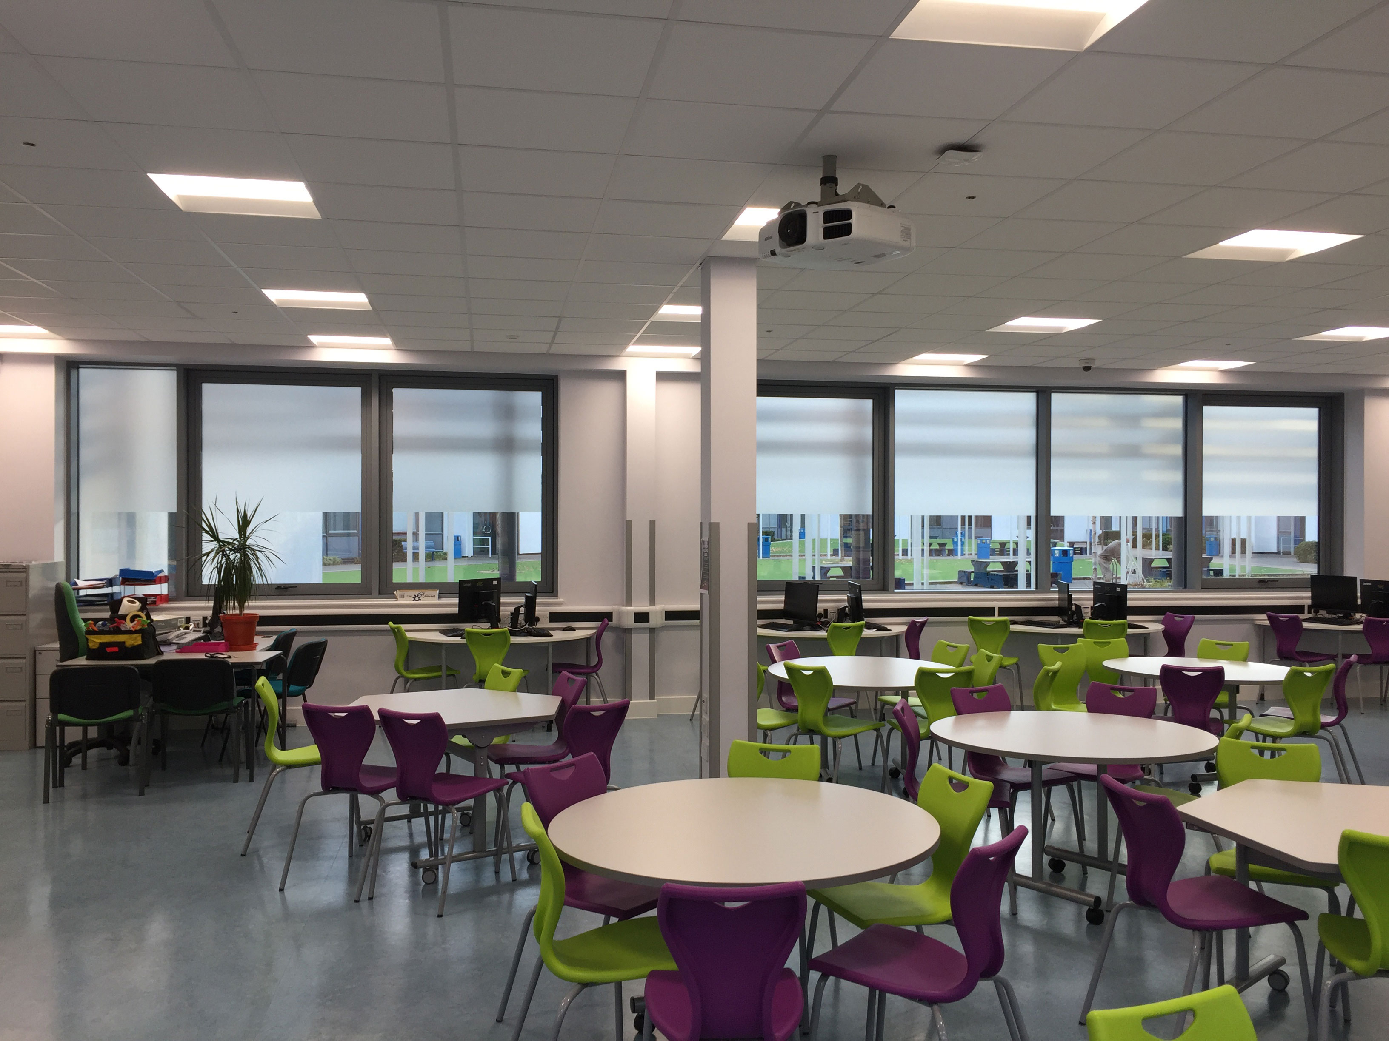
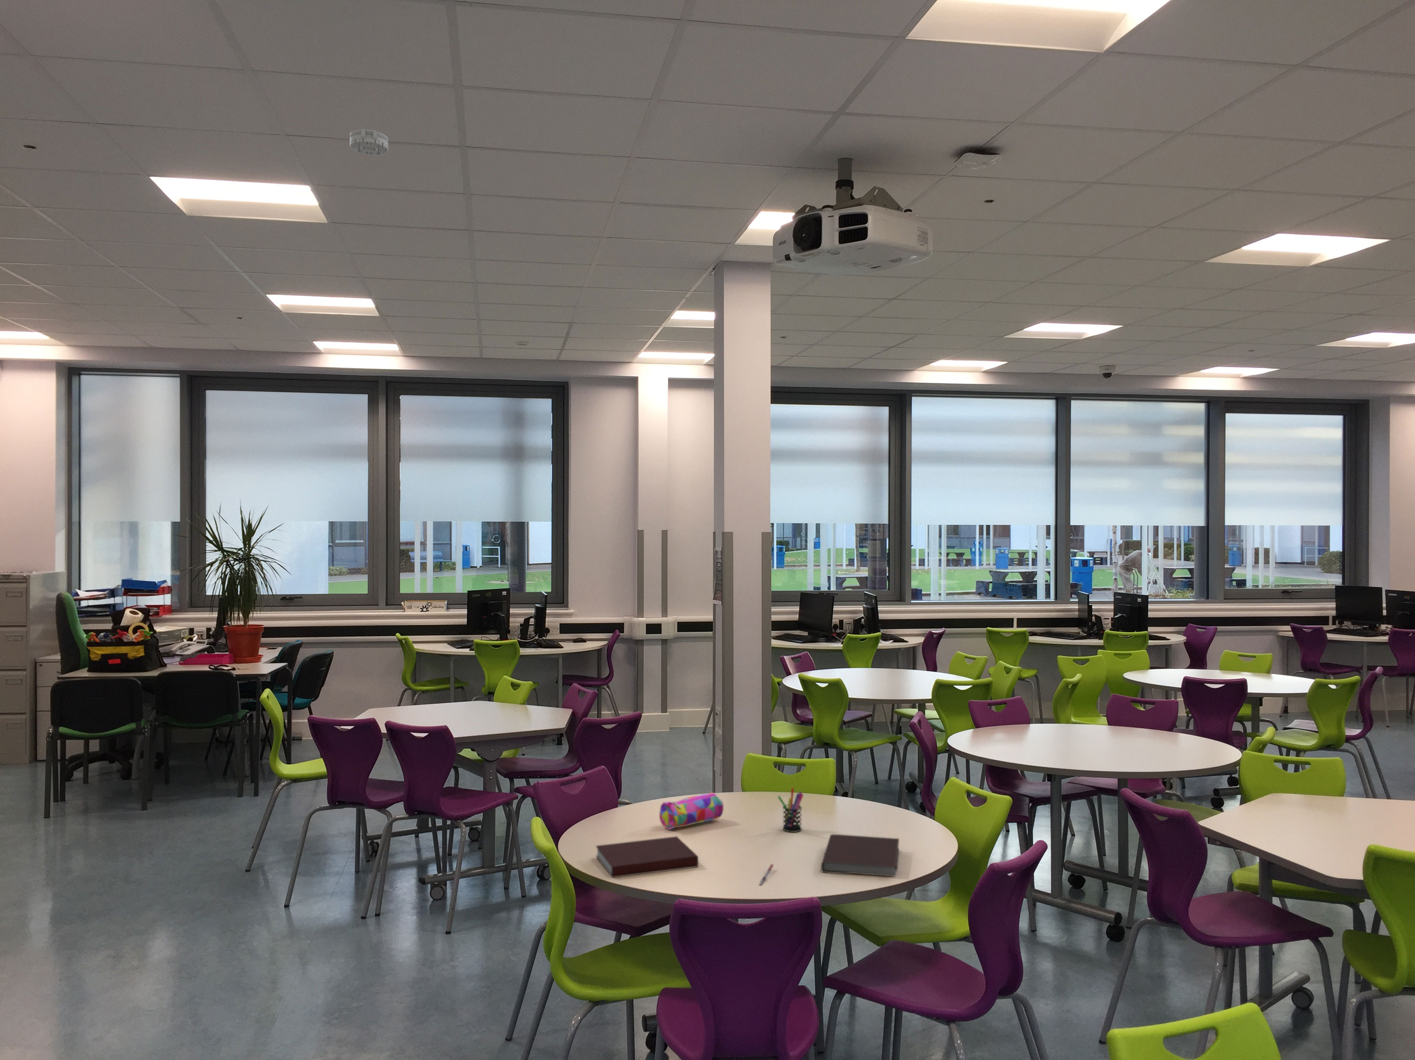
+ notebook [595,836,699,879]
+ notebook [821,834,899,876]
+ pen [759,863,774,886]
+ pen holder [778,787,803,833]
+ pencil case [658,792,724,830]
+ smoke detector [350,128,389,156]
